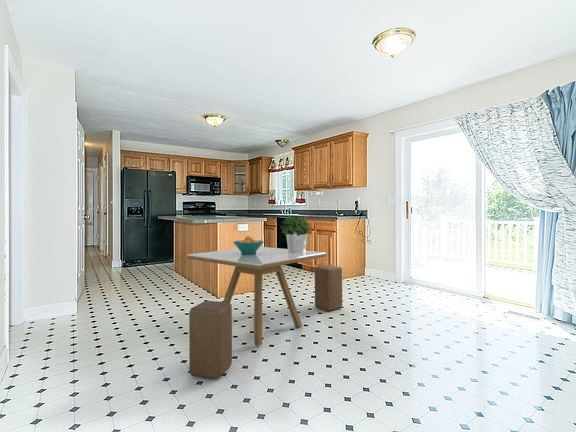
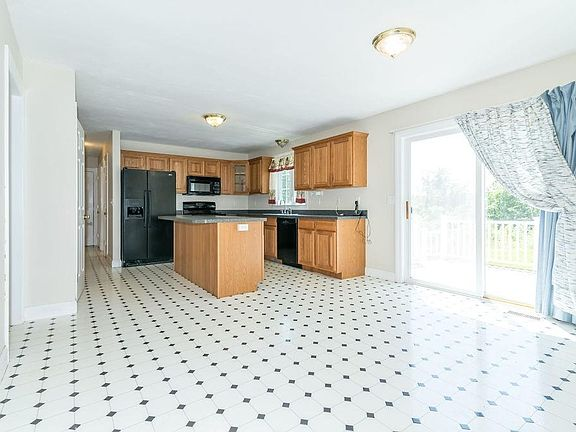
- dining table [186,246,328,347]
- stool [188,300,233,380]
- potted plant [280,214,311,252]
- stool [314,264,343,312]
- fruit bowl [232,235,265,254]
